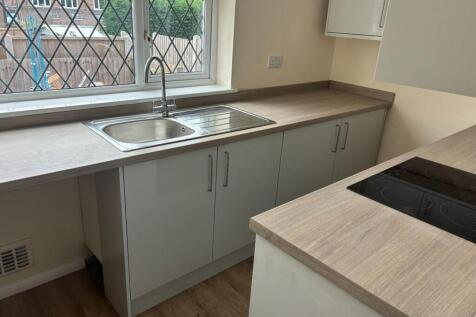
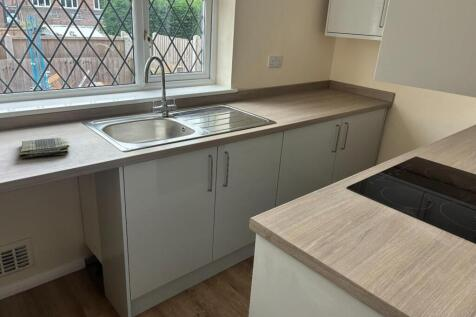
+ dish towel [18,136,71,159]
